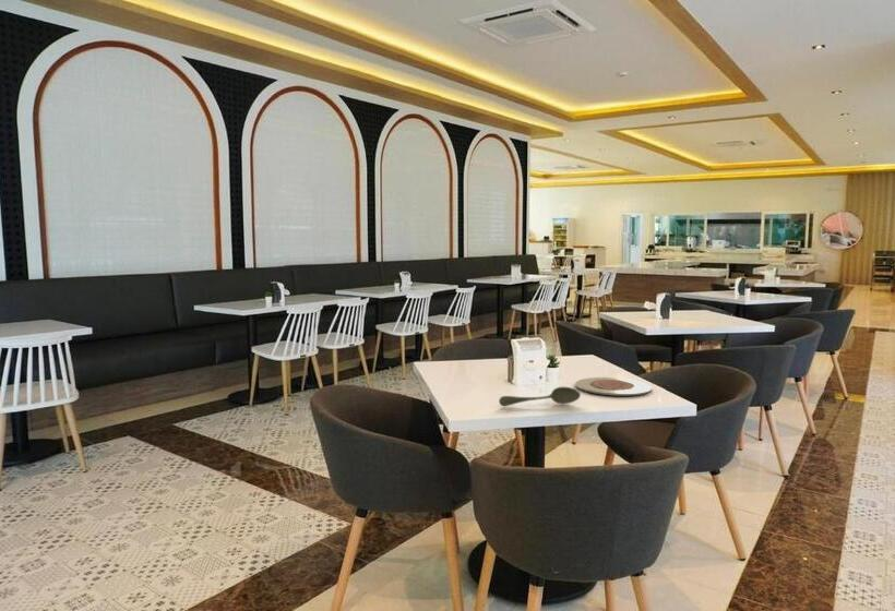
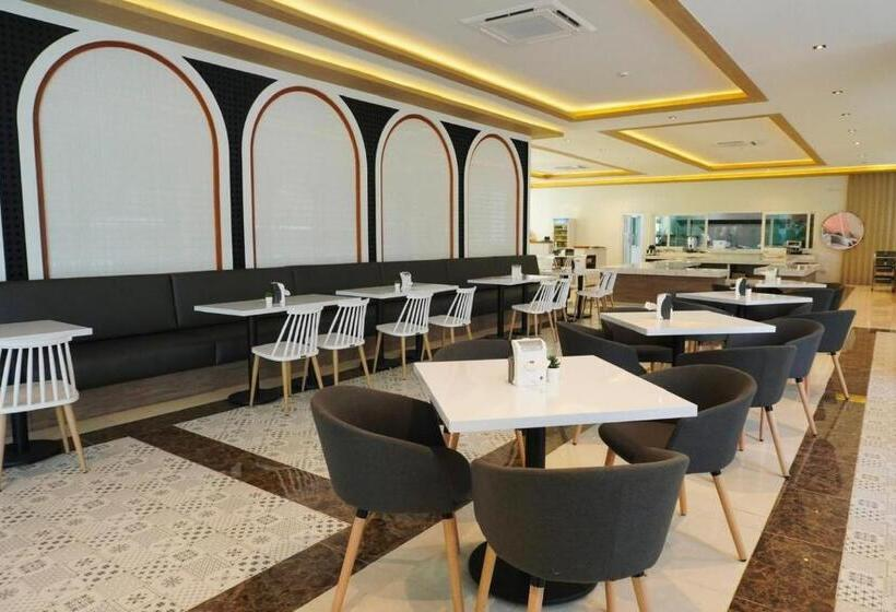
- spoon [498,386,582,407]
- plate [574,376,653,397]
